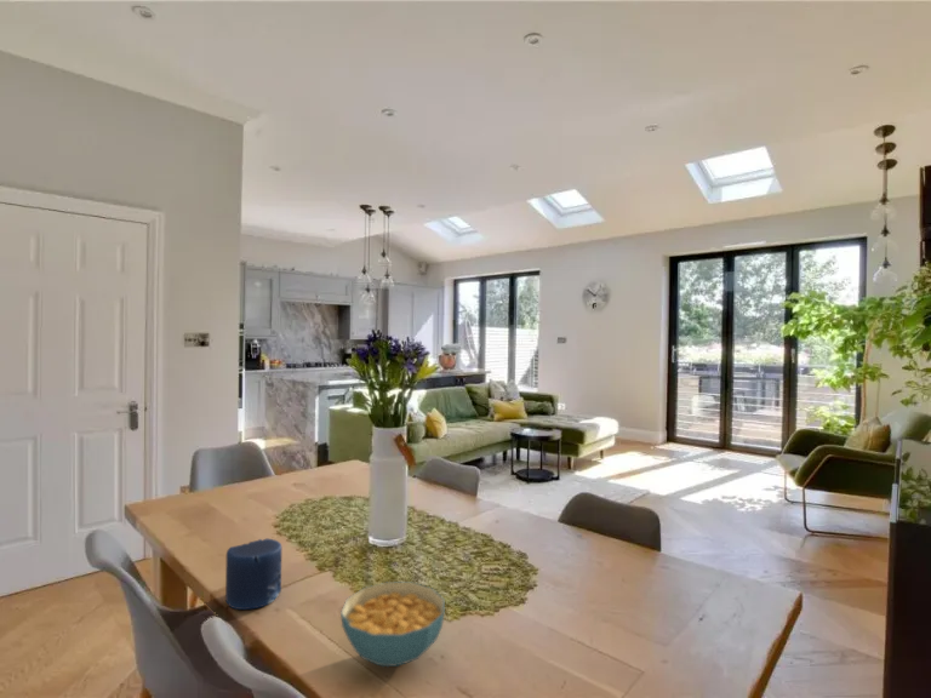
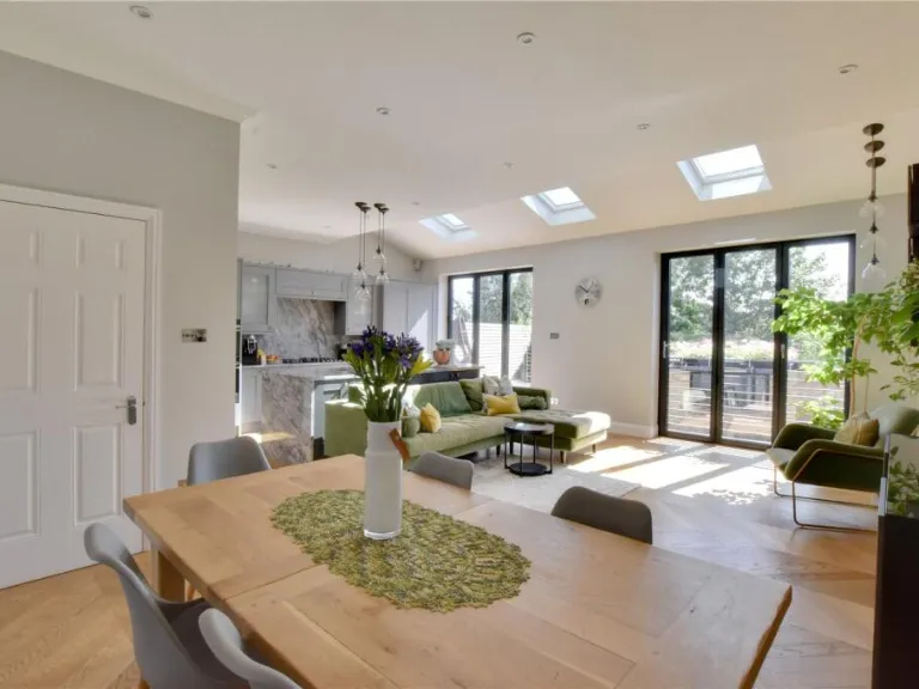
- cereal bowl [339,580,446,668]
- candle [224,538,282,611]
